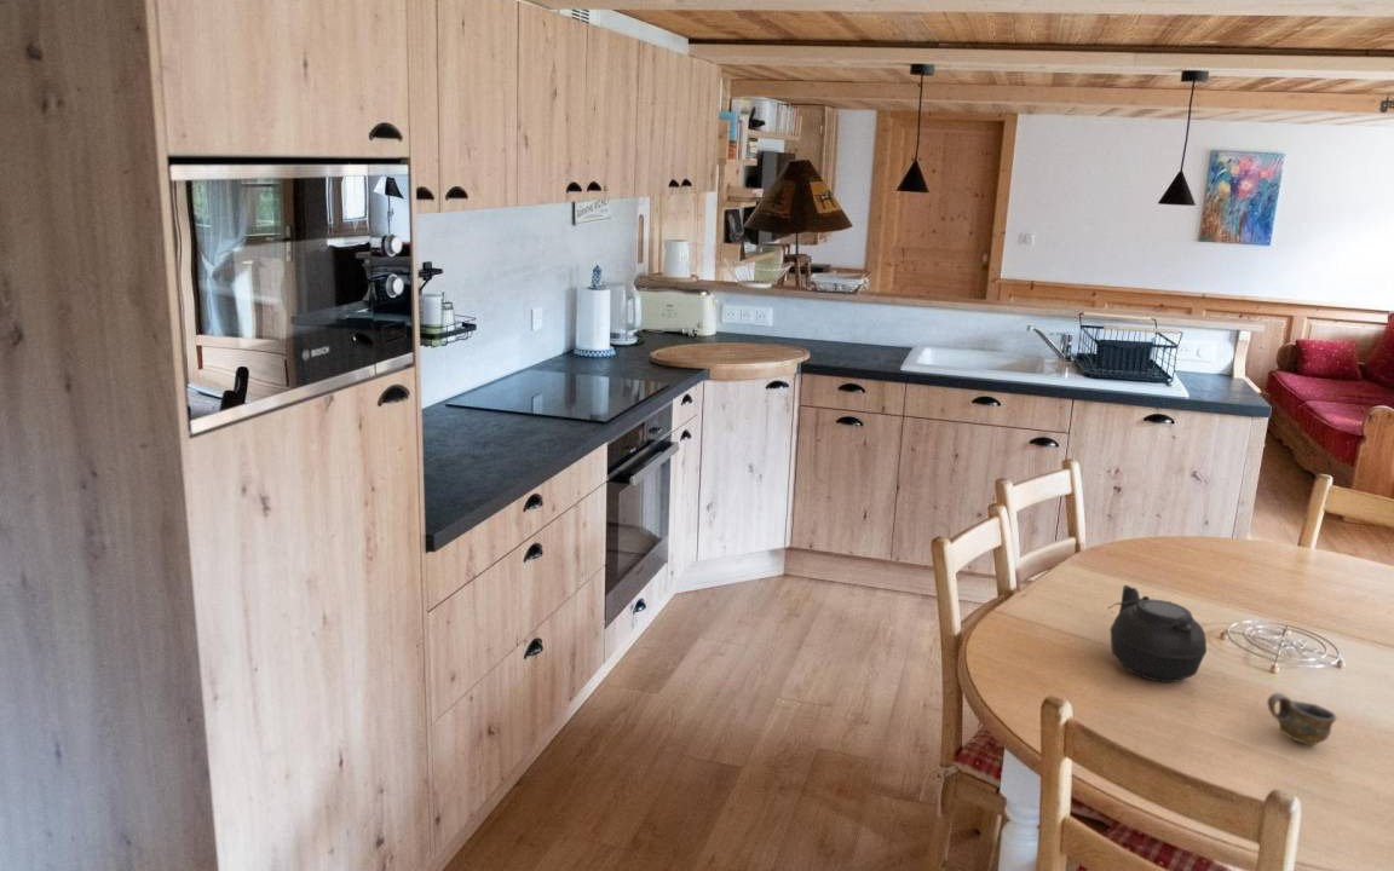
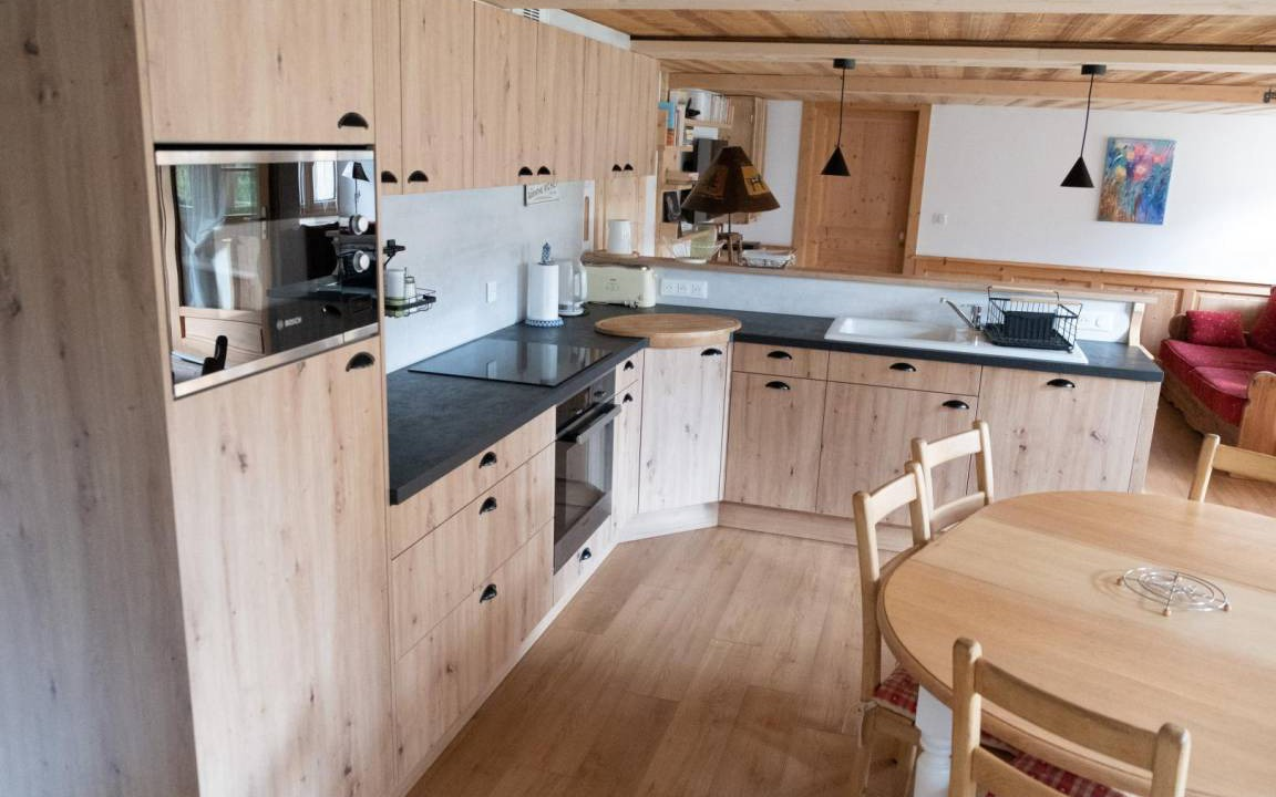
- cup [1266,692,1337,746]
- teapot [1107,584,1208,683]
